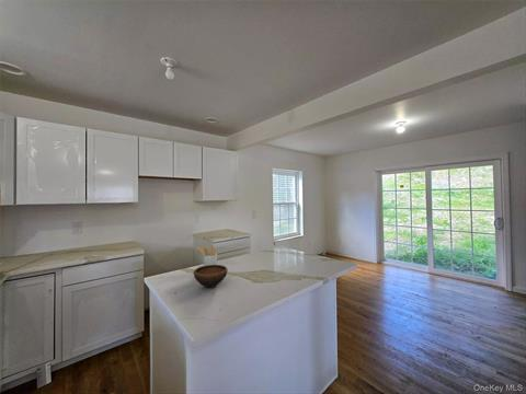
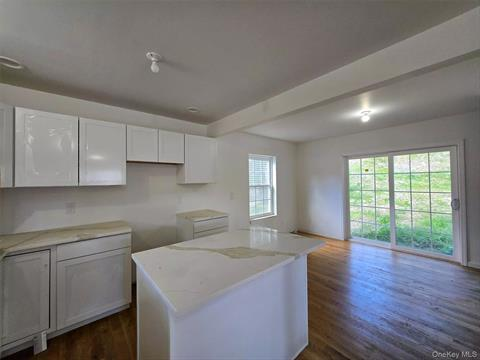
- utensil holder [196,245,218,266]
- bowl [193,264,229,289]
